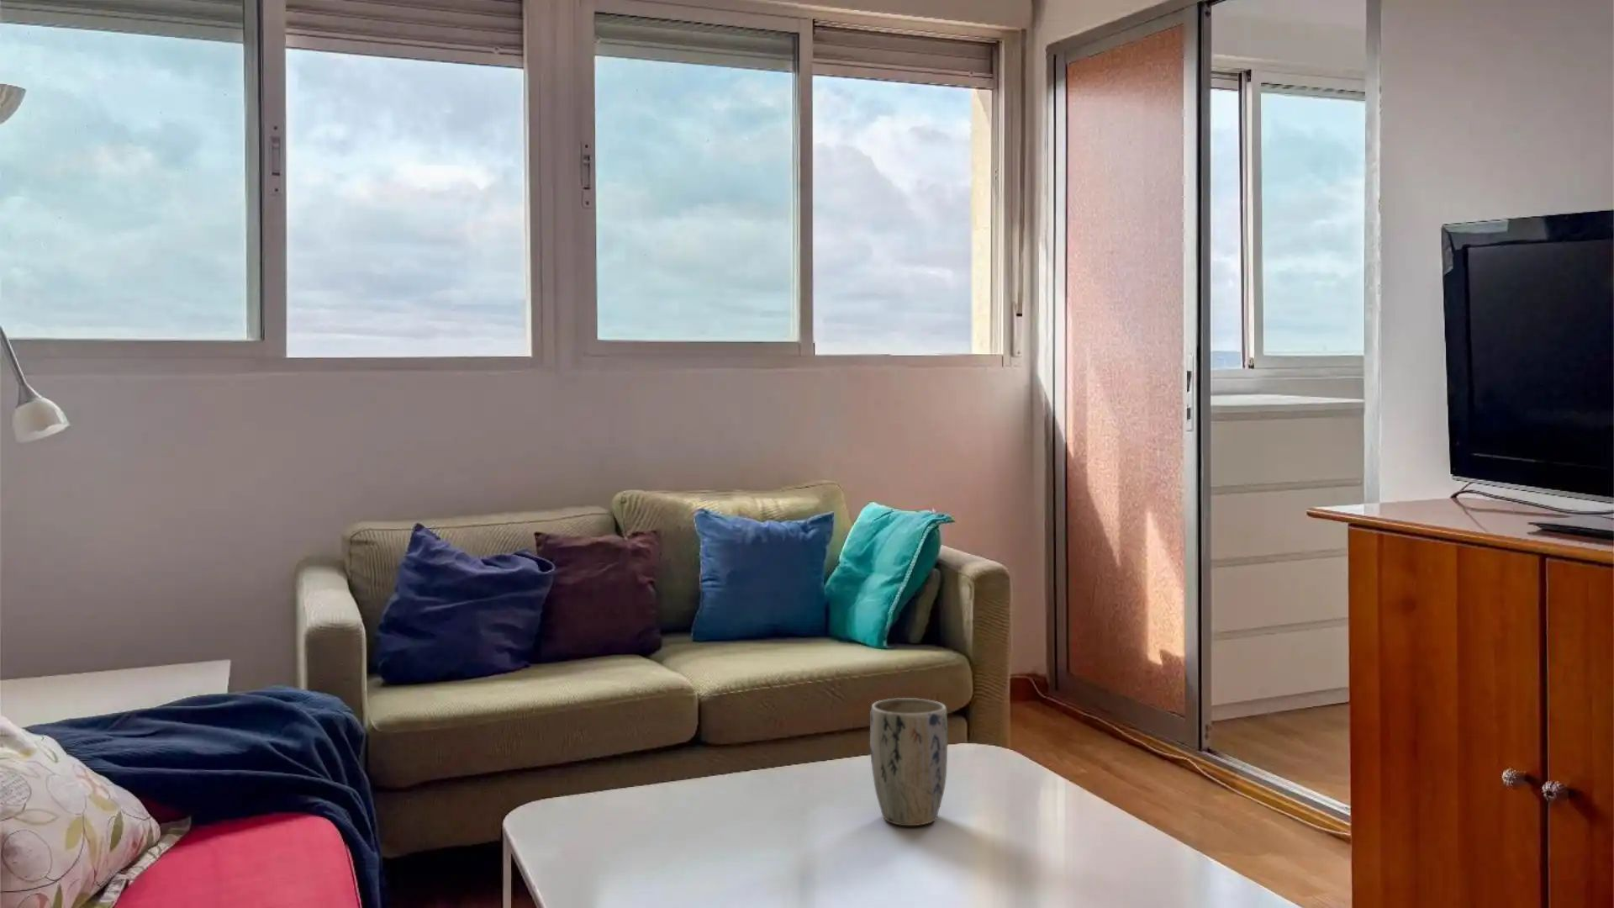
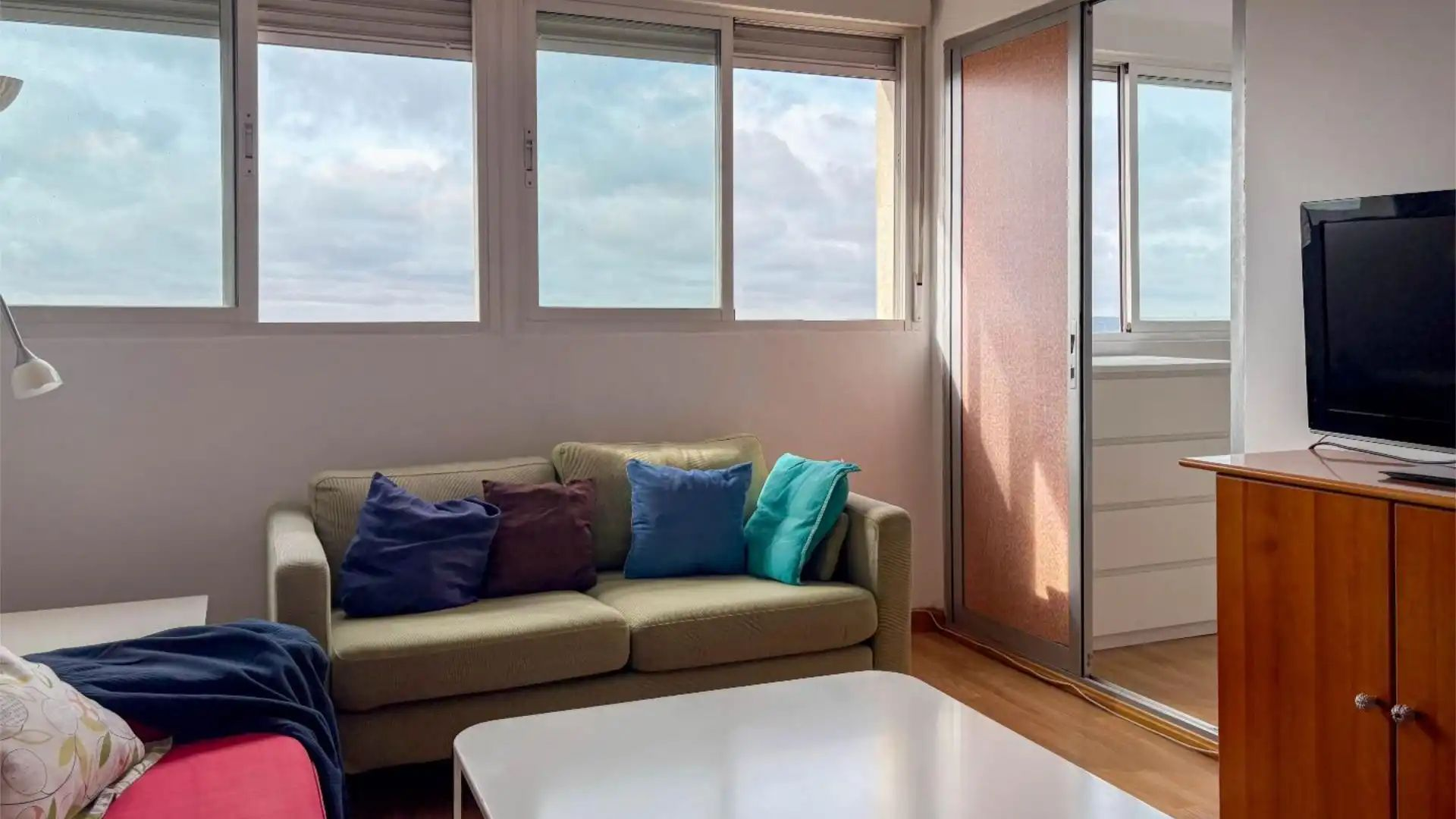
- plant pot [869,697,948,826]
